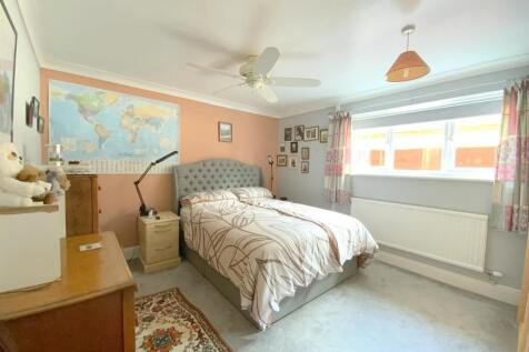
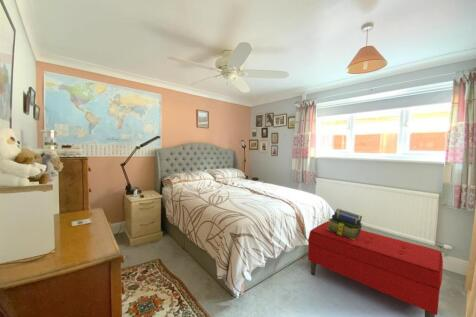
+ bench [307,220,444,317]
+ stack of books [327,207,364,240]
